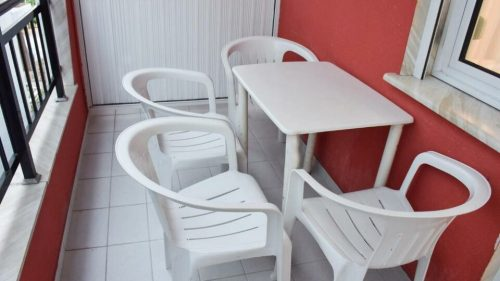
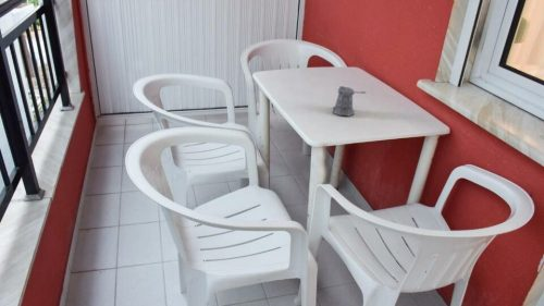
+ pepper shaker [332,85,367,118]
